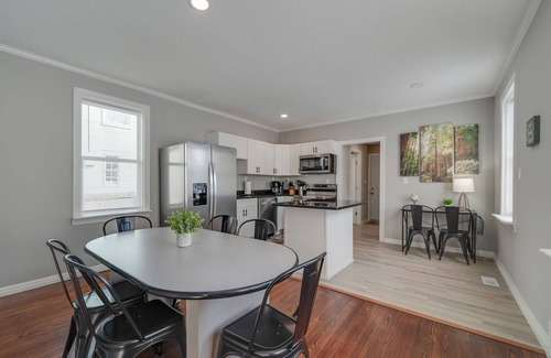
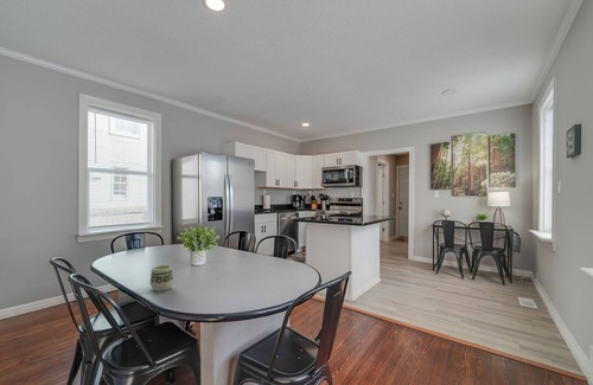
+ cup [149,264,174,293]
